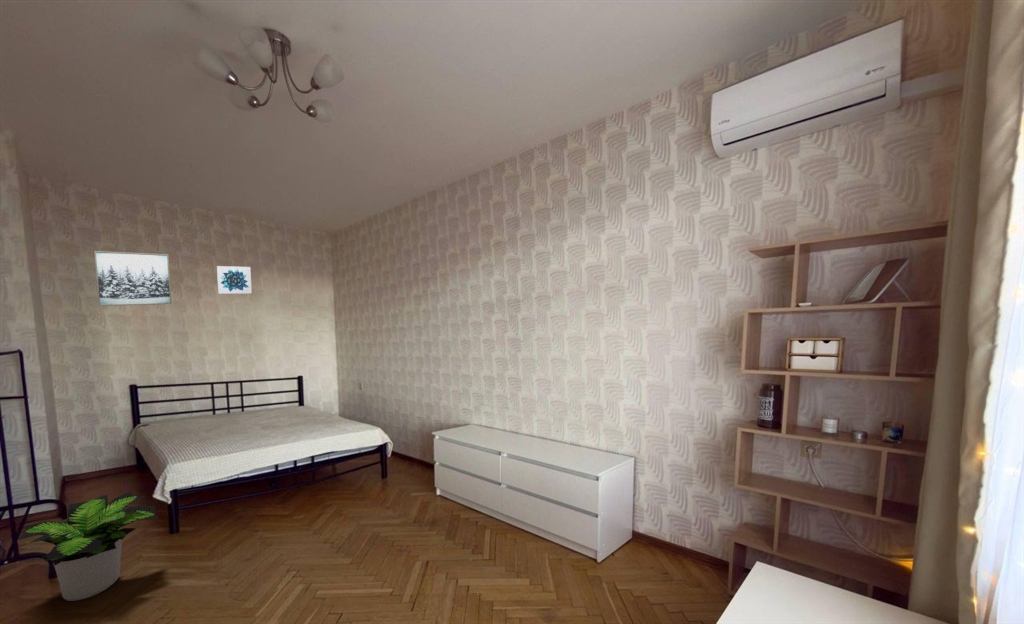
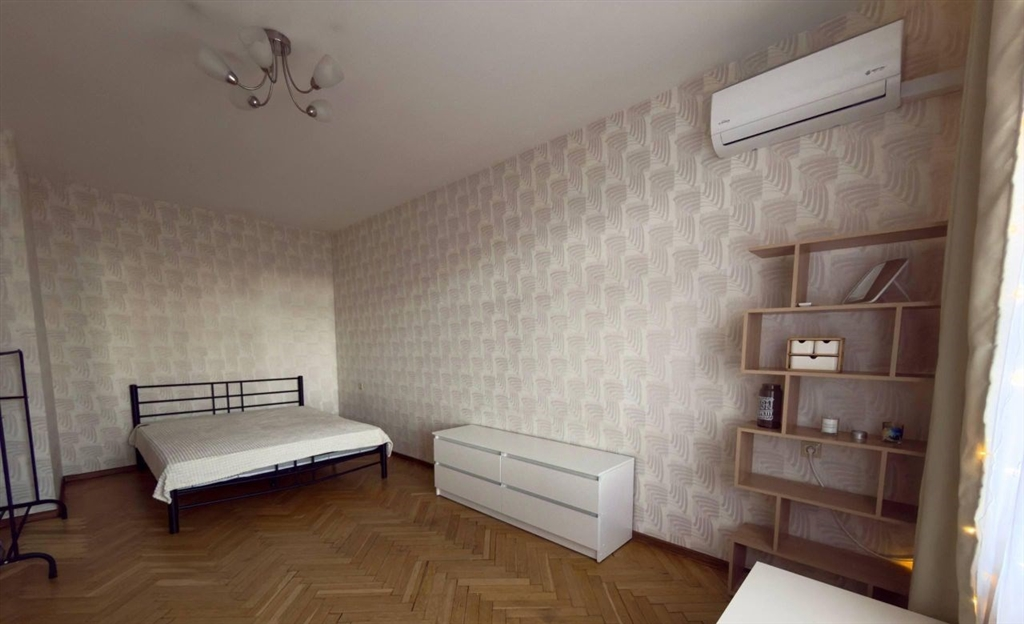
- wall art [93,250,172,307]
- potted plant [15,491,160,602]
- wall art [216,265,253,295]
